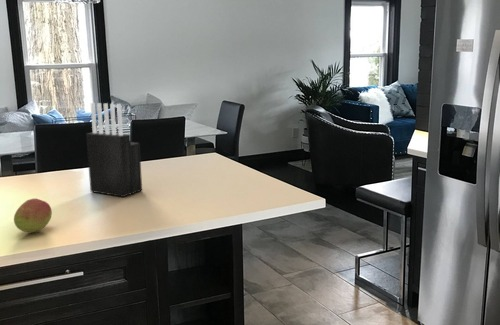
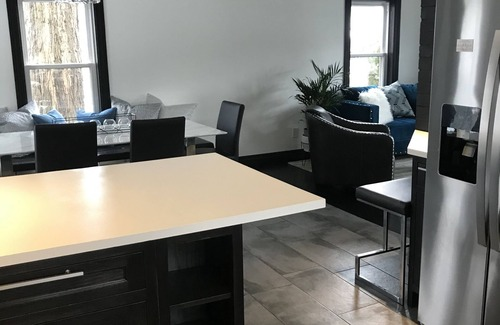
- knife block [85,102,143,198]
- fruit [13,198,53,233]
